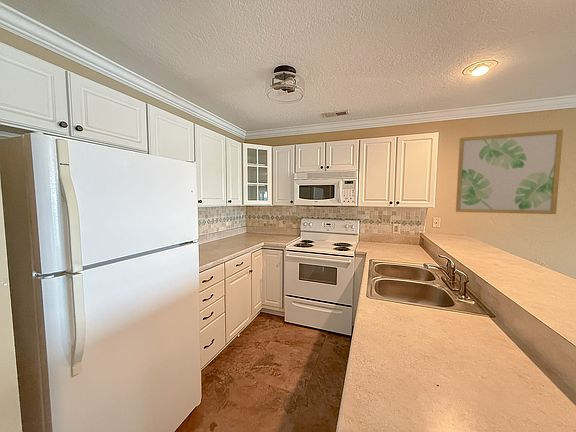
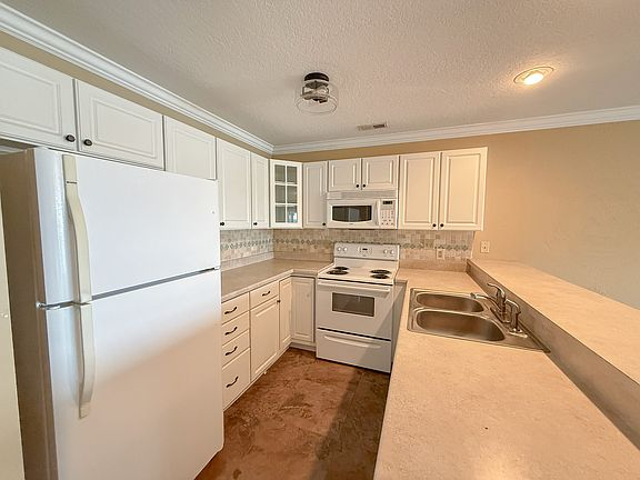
- wall art [455,129,564,215]
